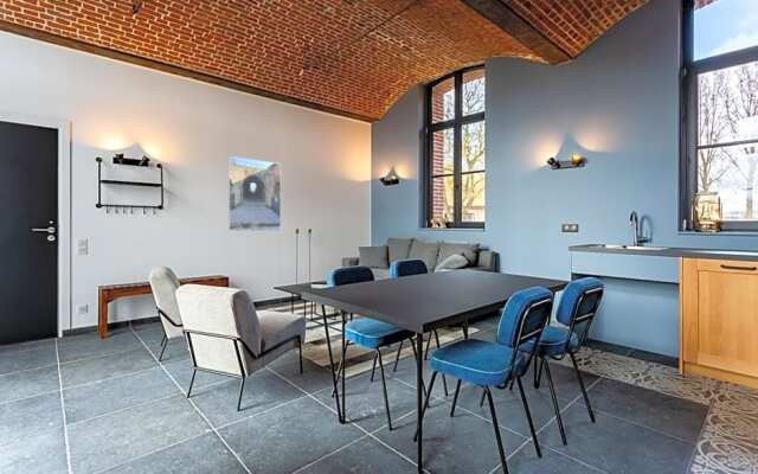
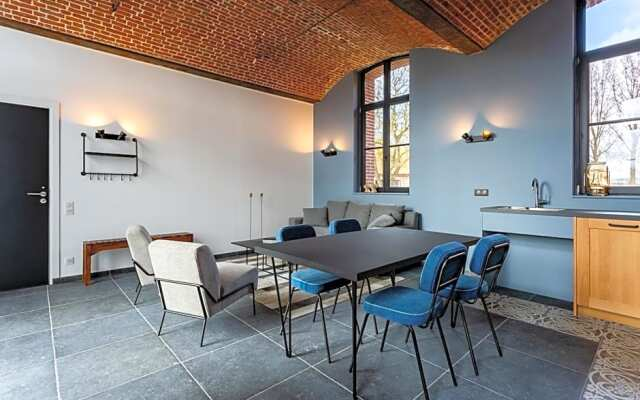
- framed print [227,155,282,232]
